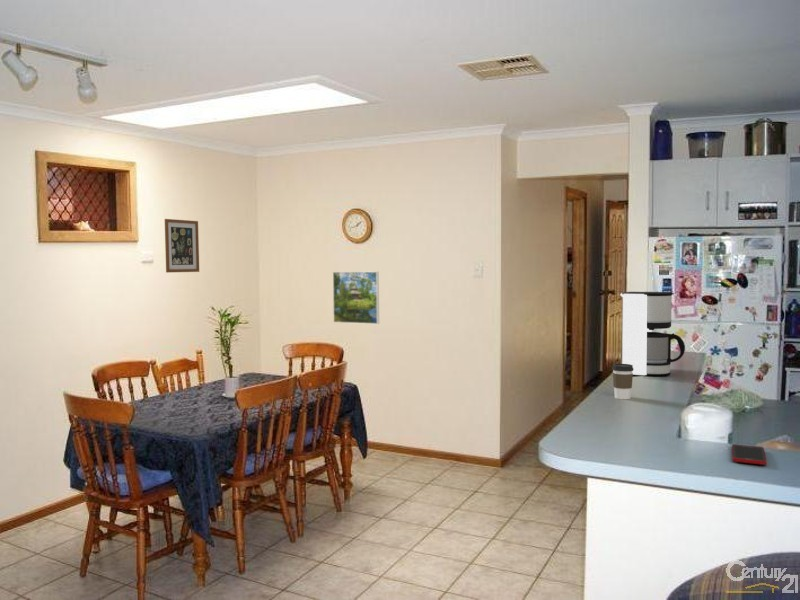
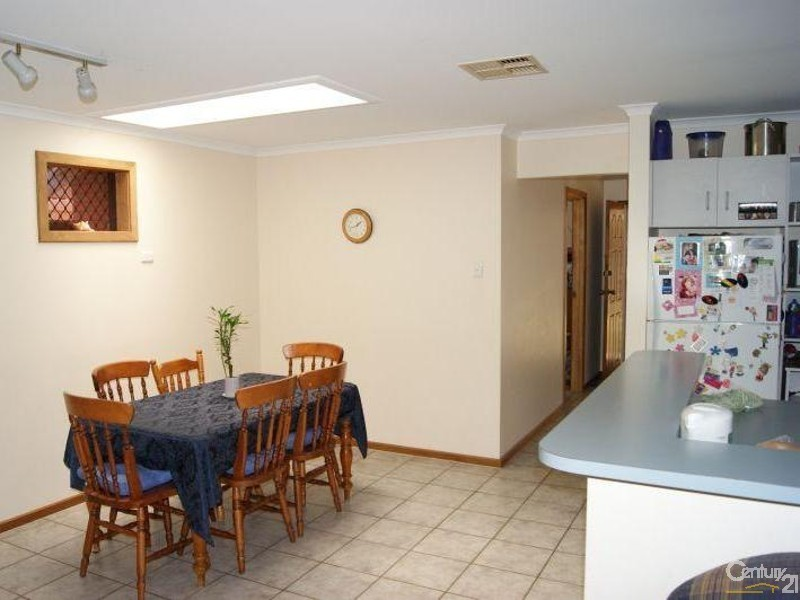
- coffee maker [620,291,686,377]
- wall art [164,218,200,274]
- cell phone [731,443,768,466]
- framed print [332,271,380,325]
- coffee cup [611,363,634,400]
